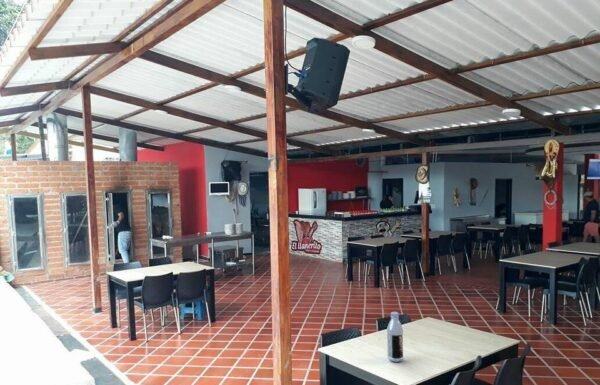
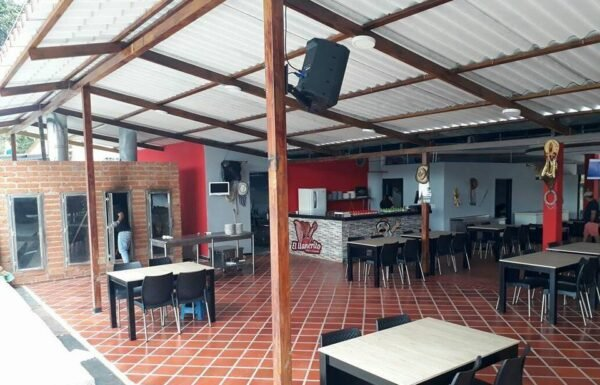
- beverage bottle [386,311,404,363]
